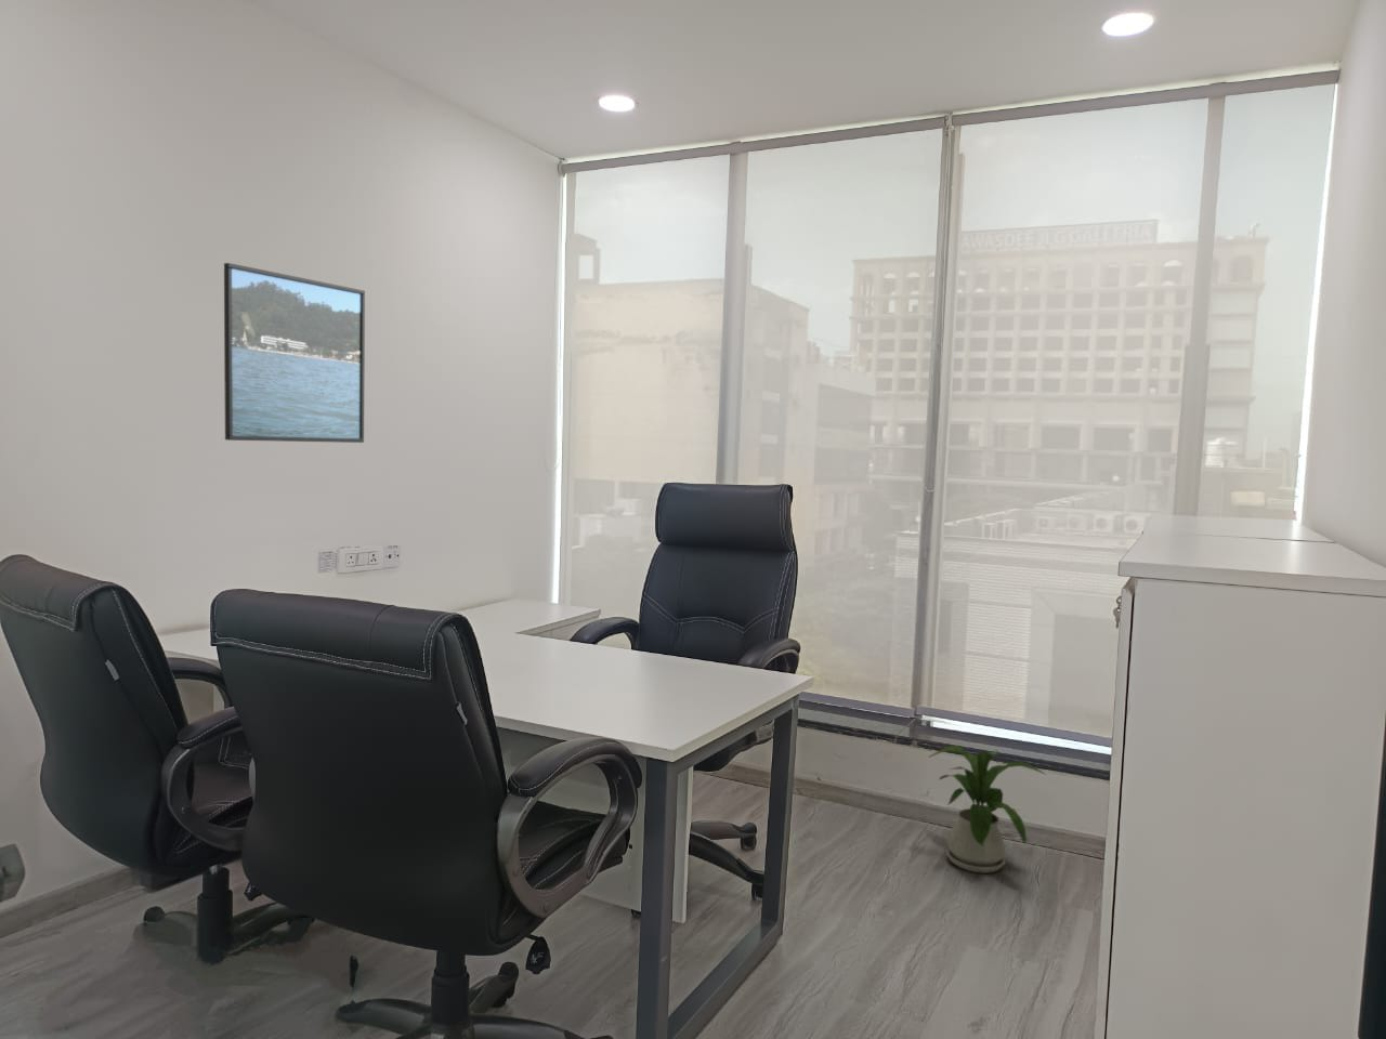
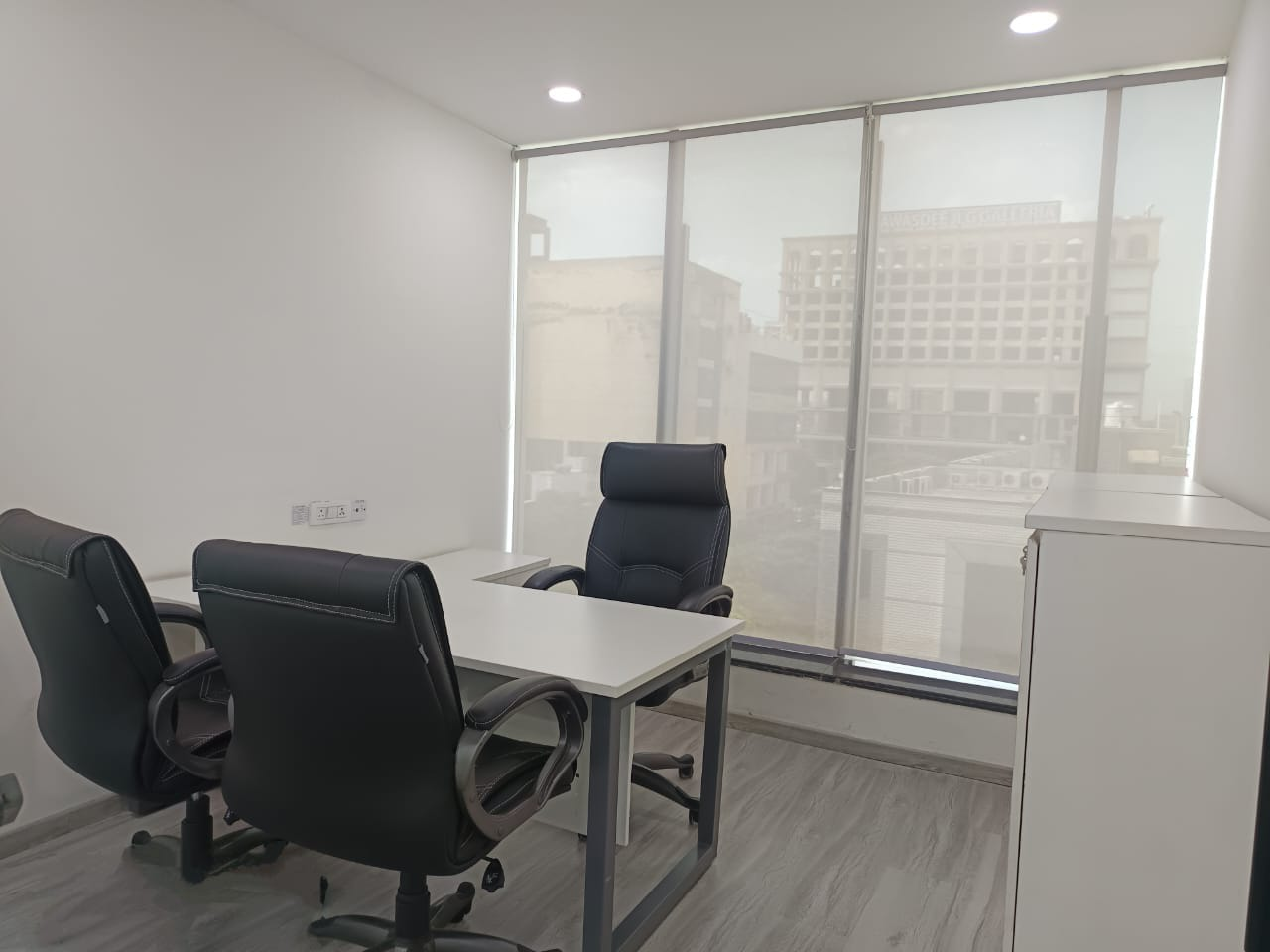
- house plant [928,744,1047,874]
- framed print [223,262,366,444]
